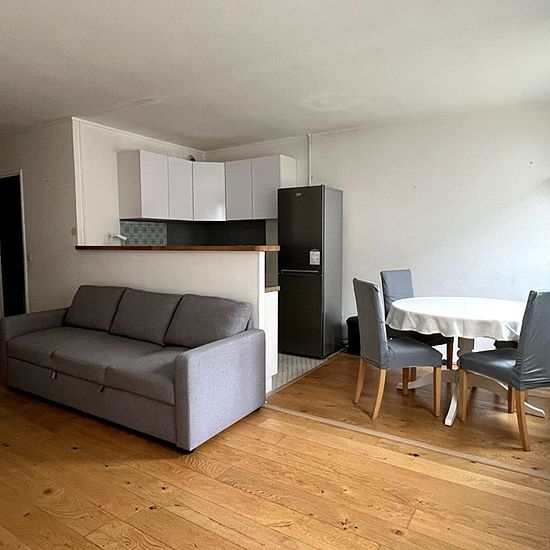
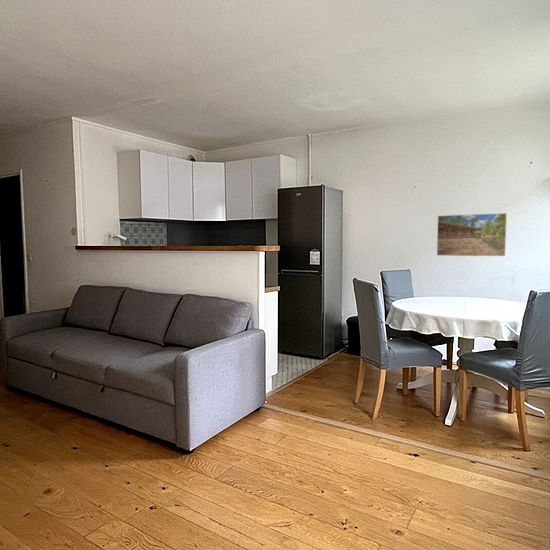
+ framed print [436,212,508,257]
